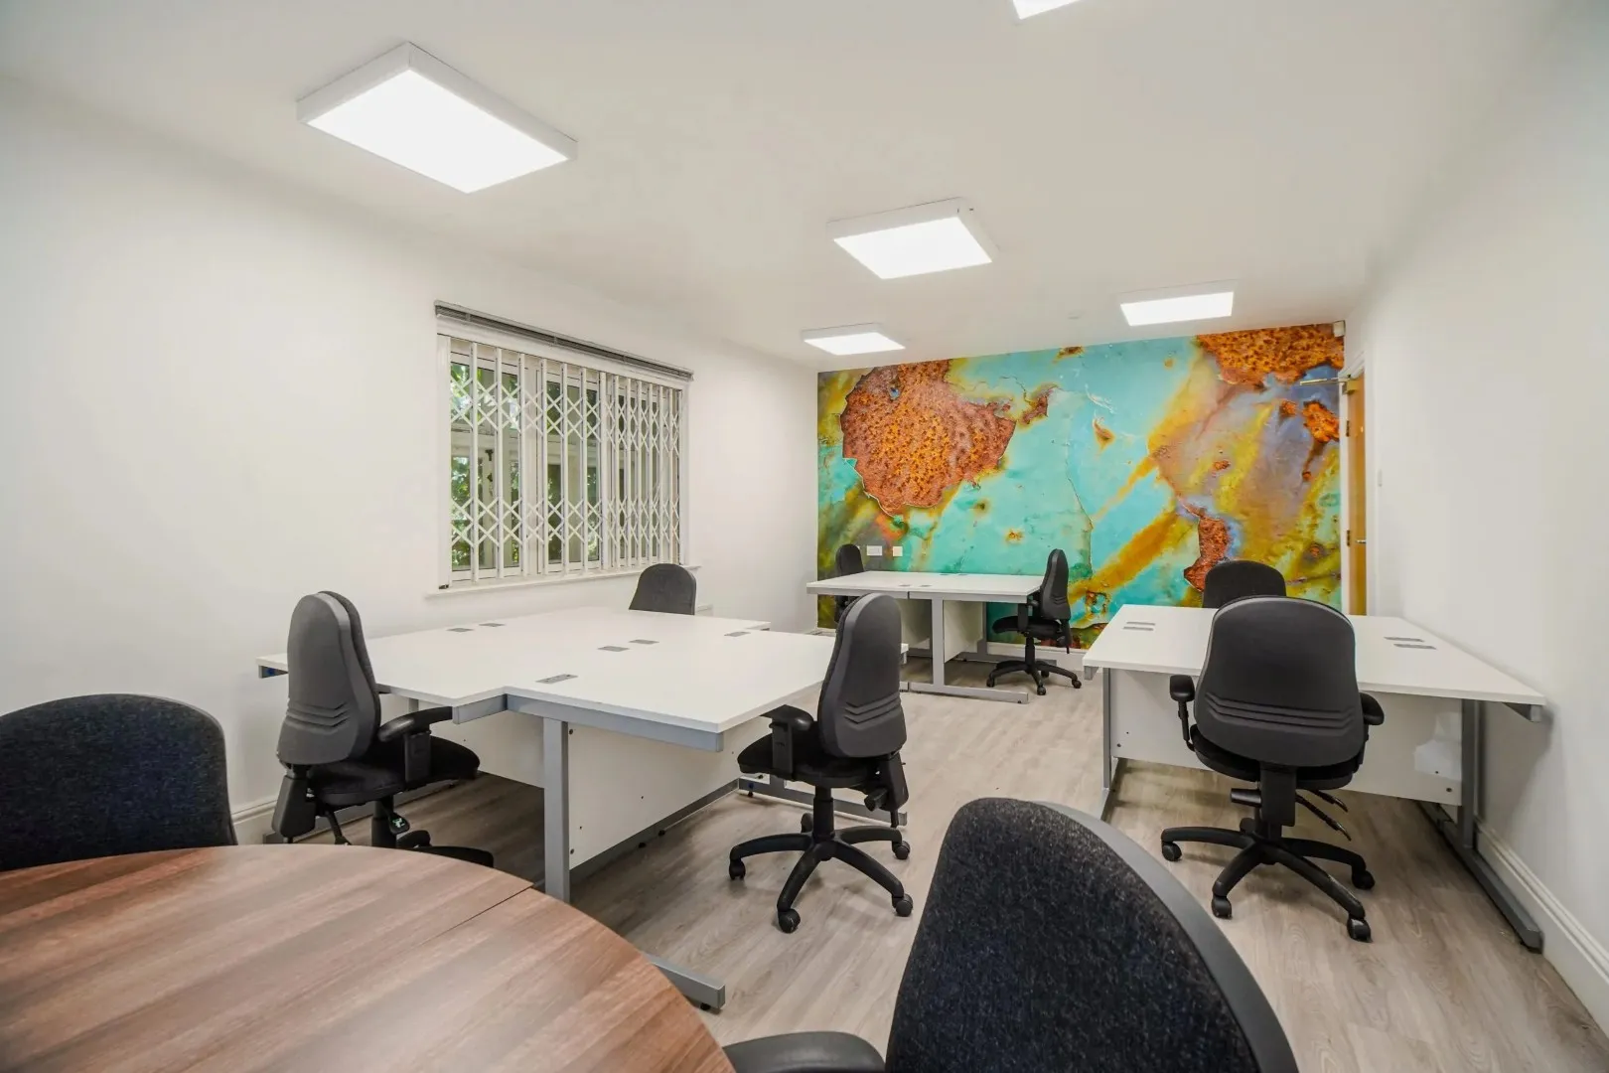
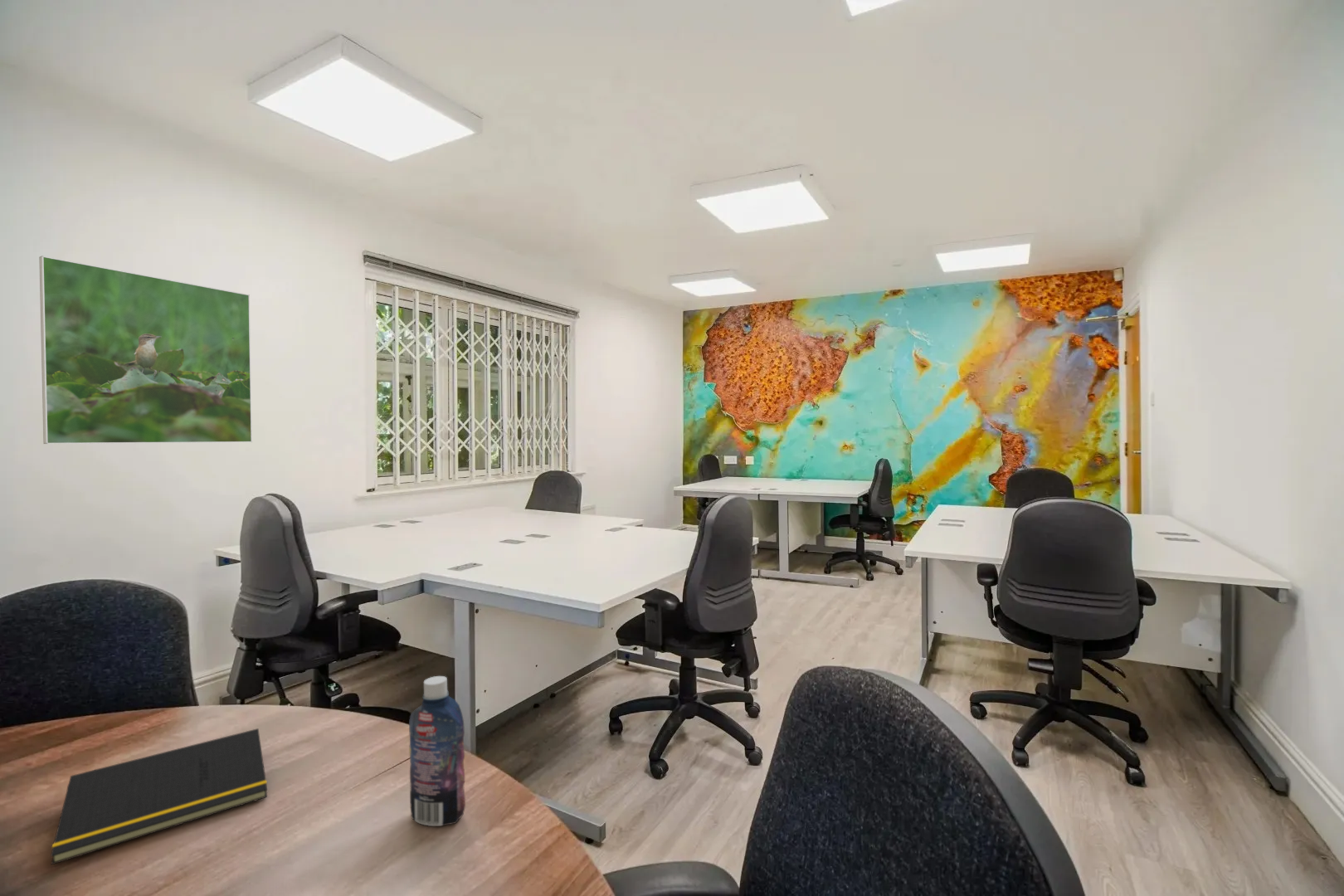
+ notepad [50,728,268,865]
+ bottle [408,675,466,827]
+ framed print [38,255,253,445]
